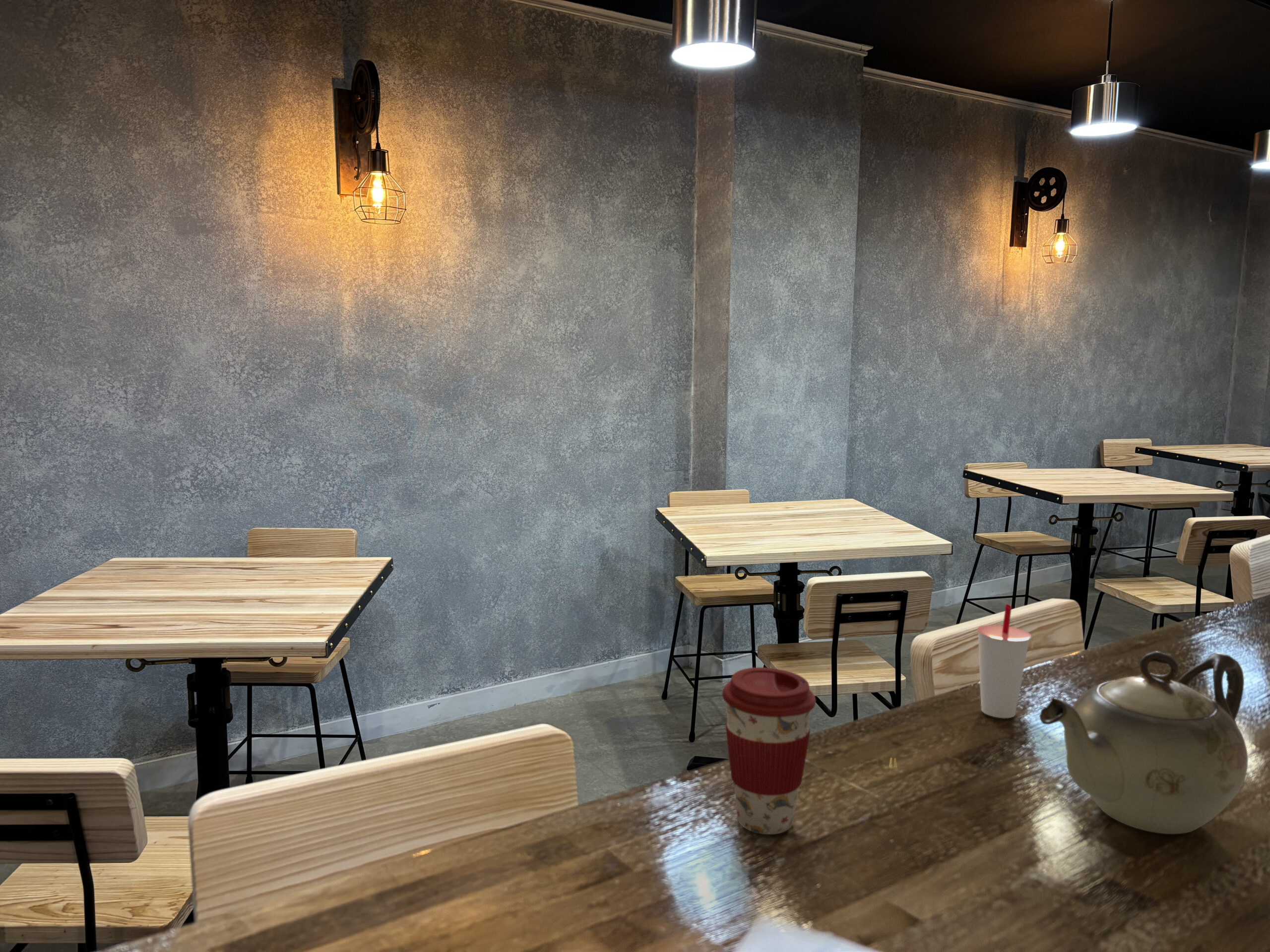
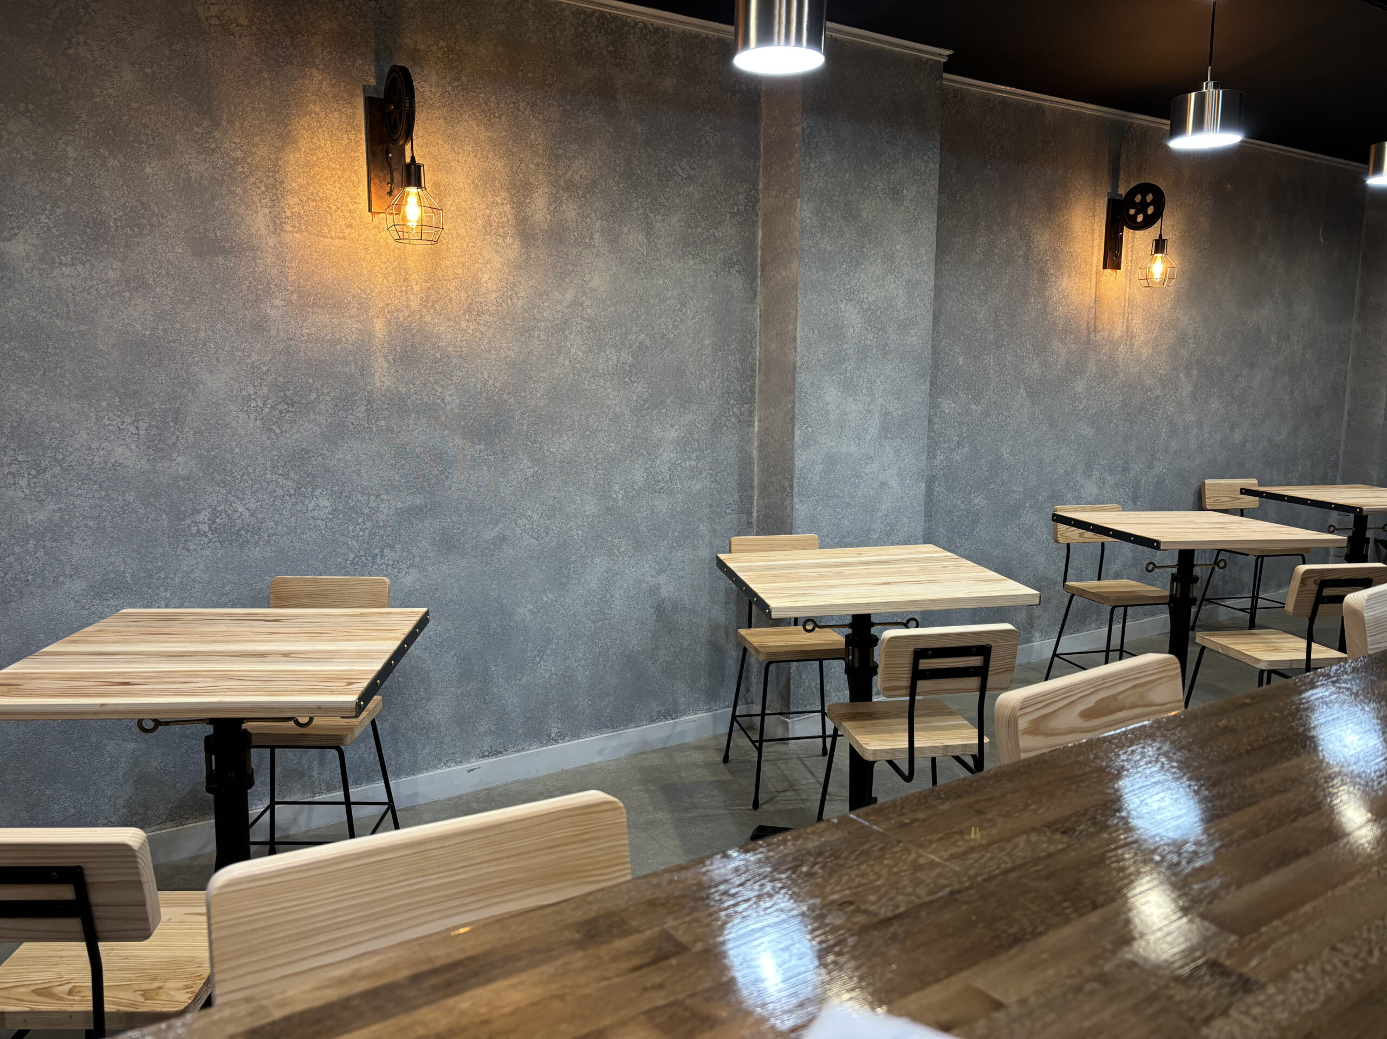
- coffee cup [722,667,817,835]
- teapot [1038,651,1249,834]
- cup [976,603,1032,718]
